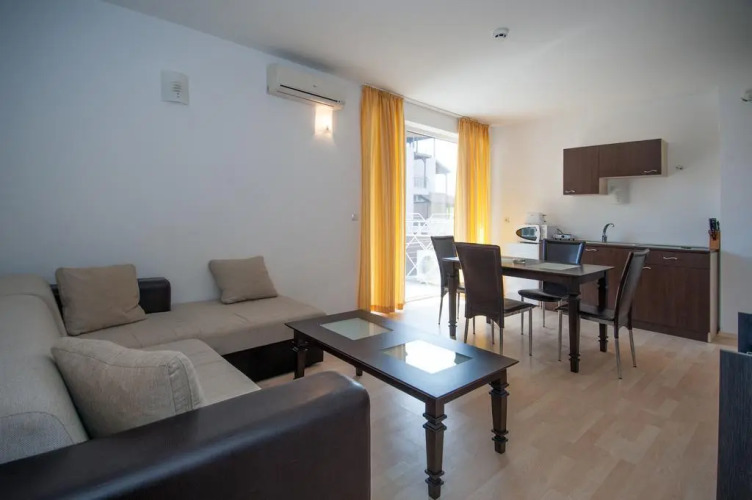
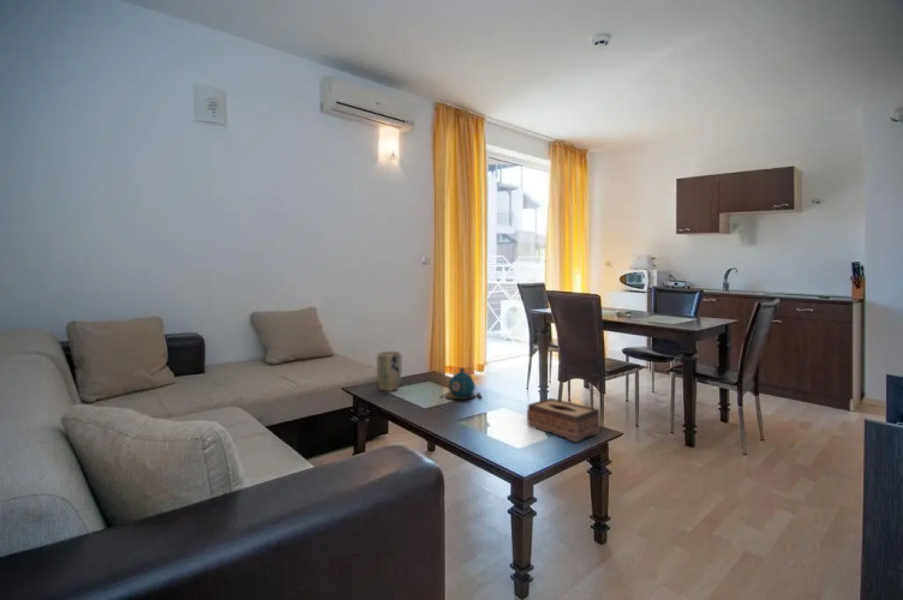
+ plant pot [376,350,402,392]
+ teapot [438,367,483,402]
+ tissue box [526,397,600,443]
